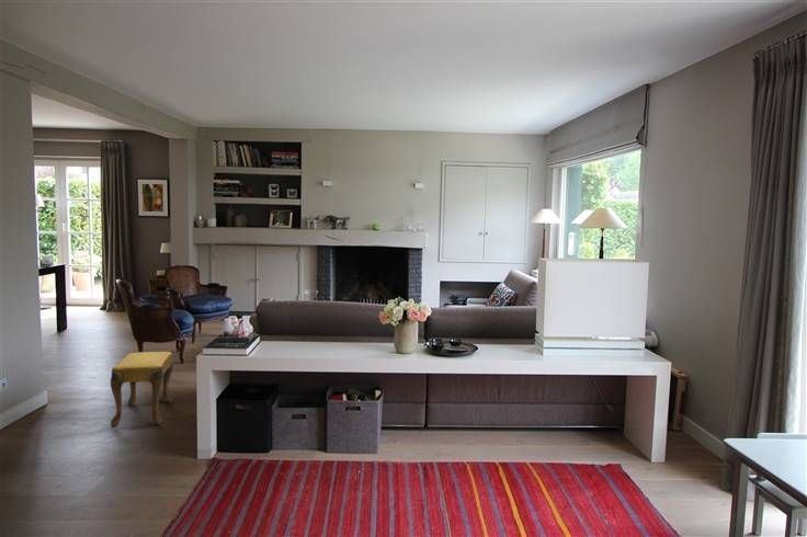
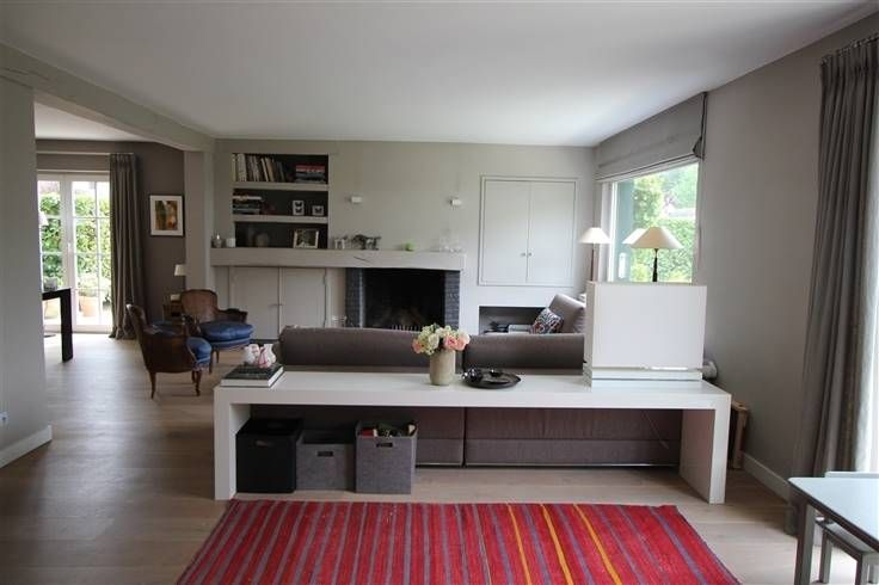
- footstool [110,351,174,429]
